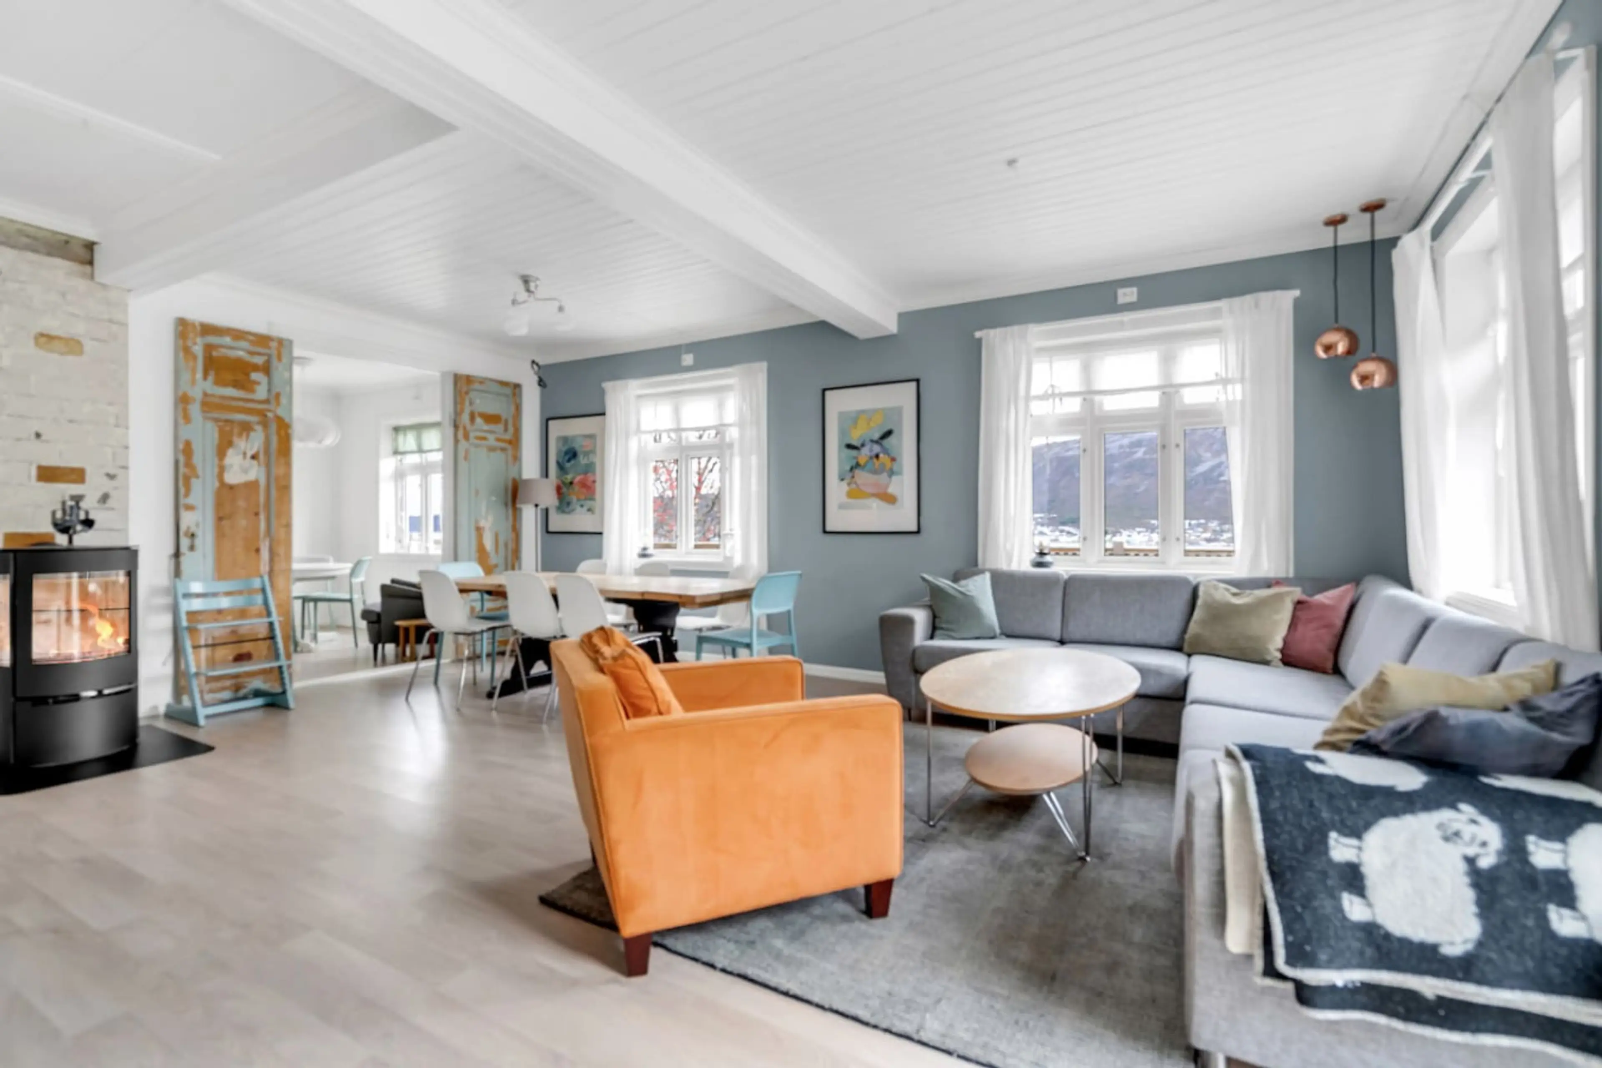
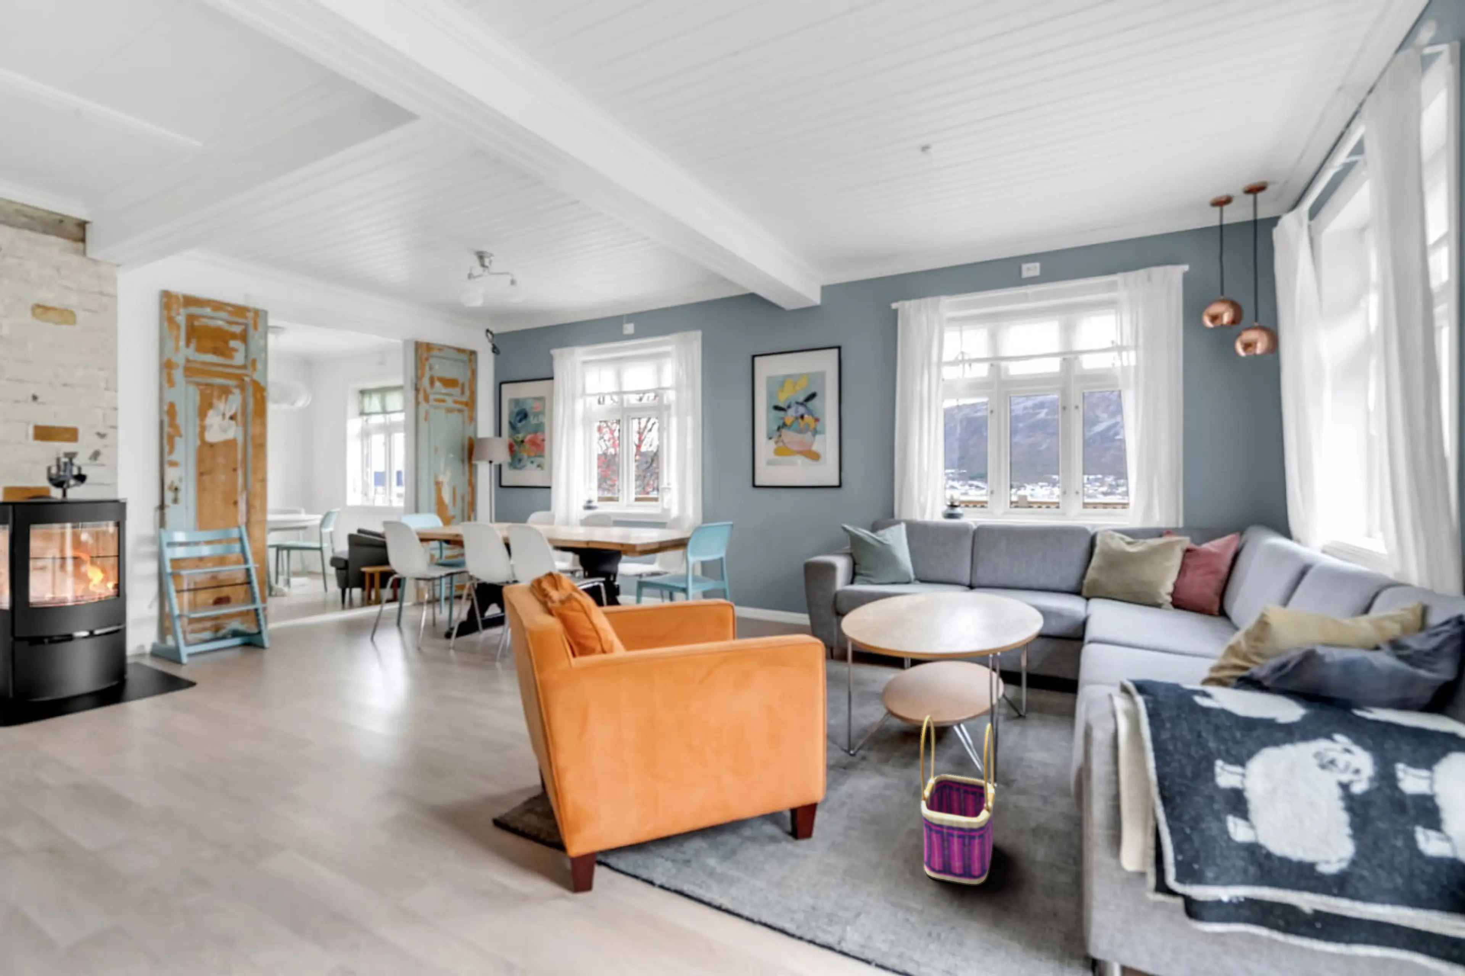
+ basket [920,715,996,884]
